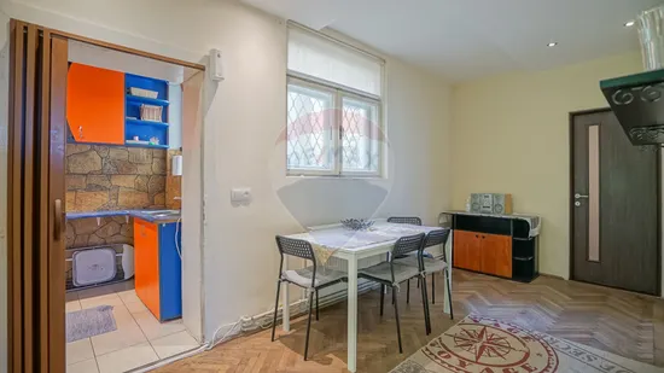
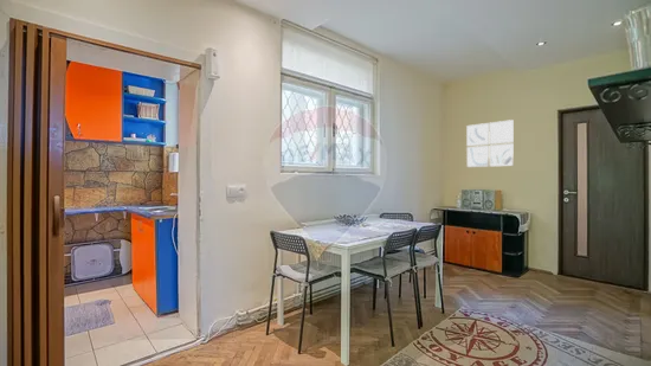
+ wall art [465,118,515,168]
